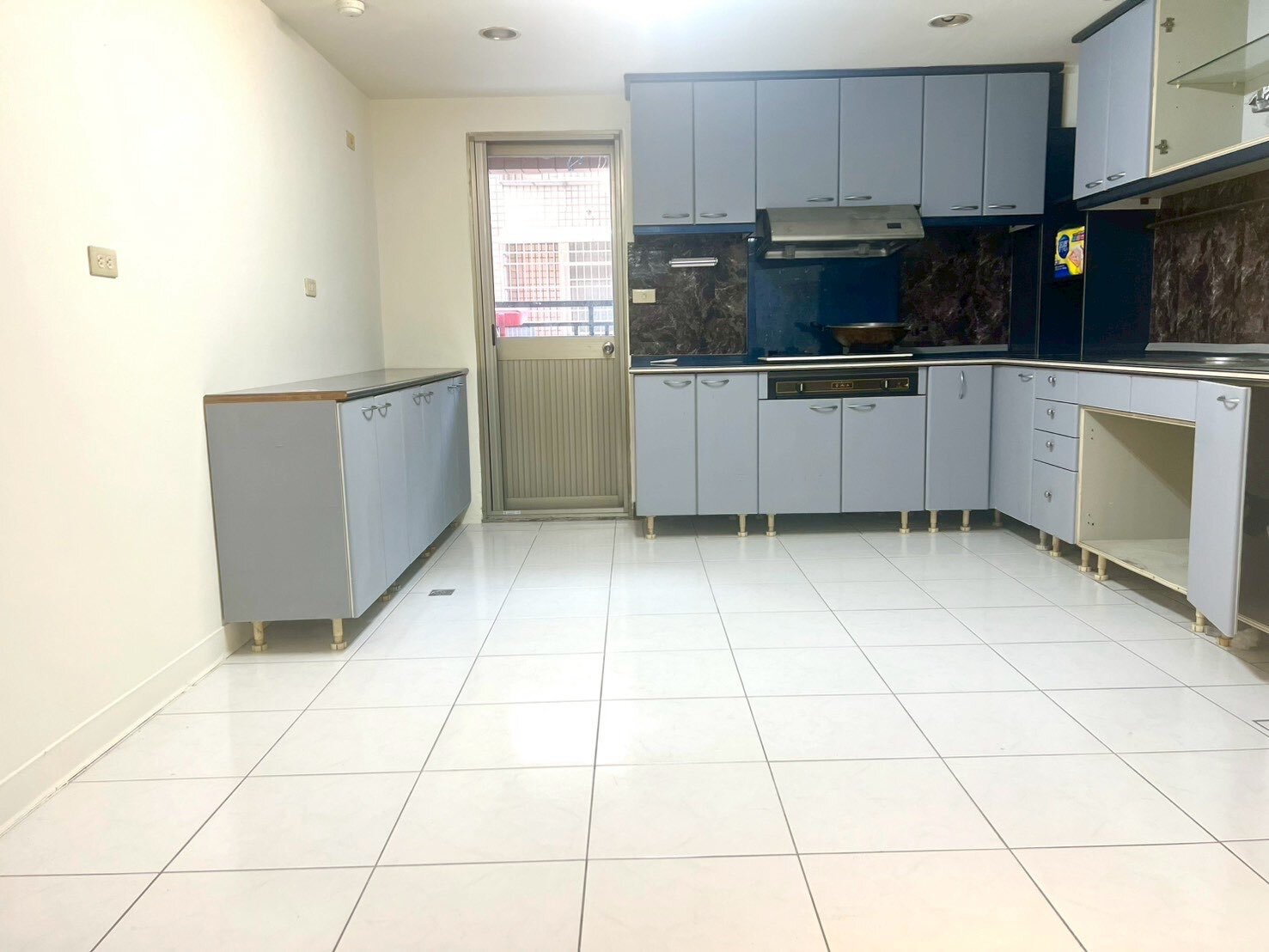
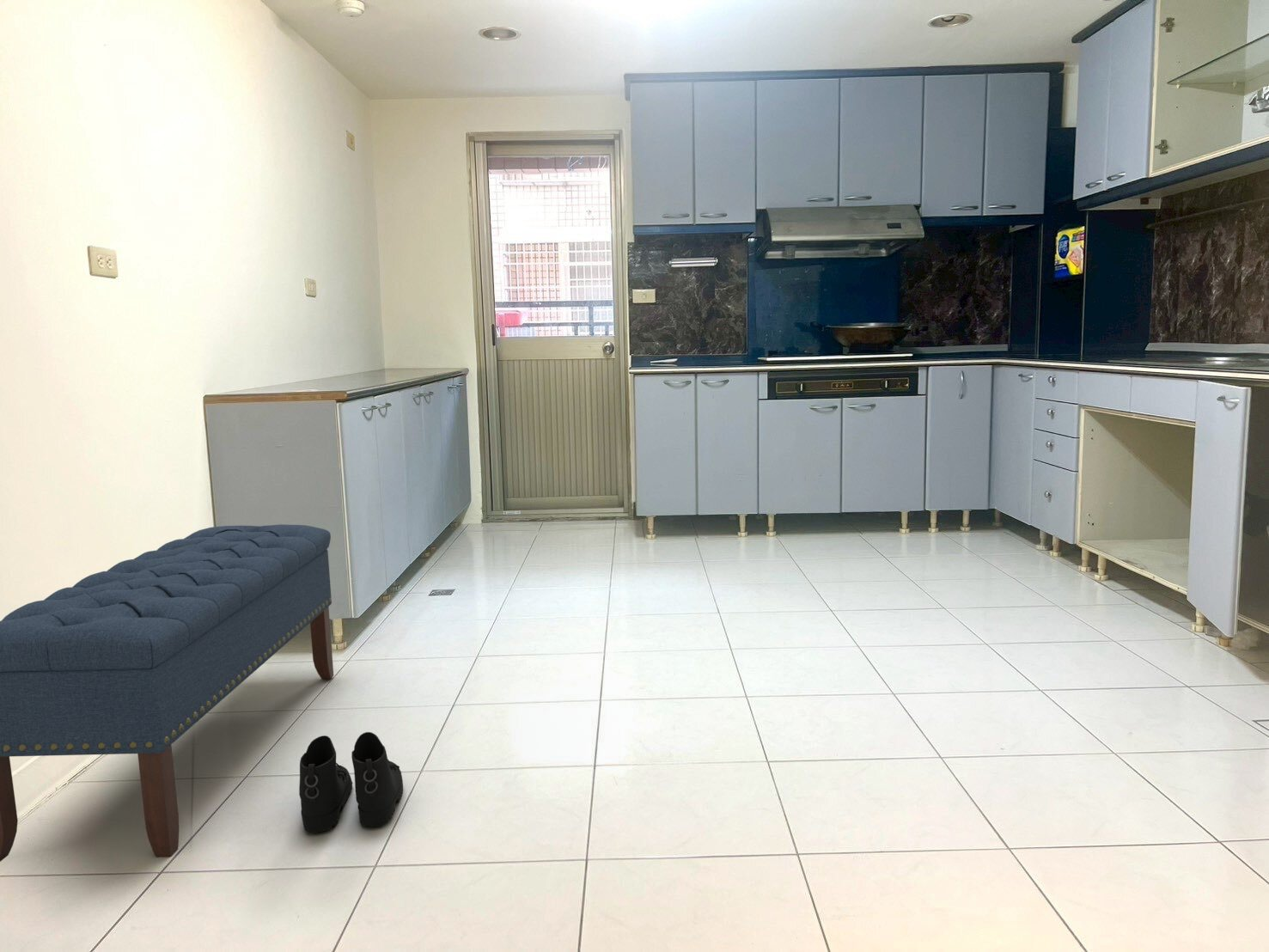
+ bench [0,523,334,863]
+ boots [298,731,404,833]
